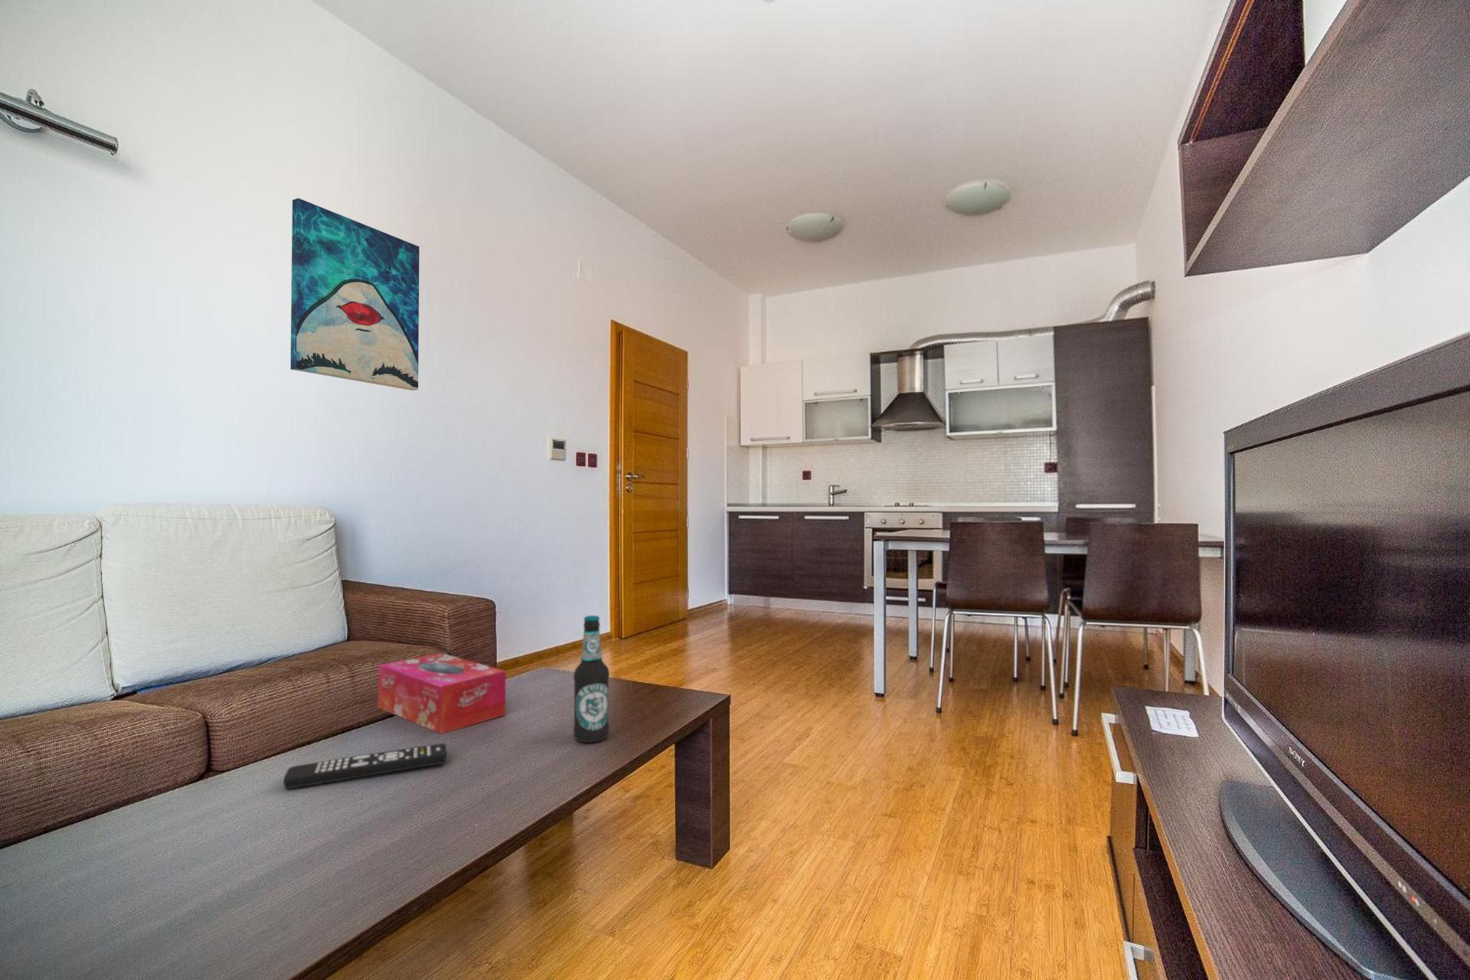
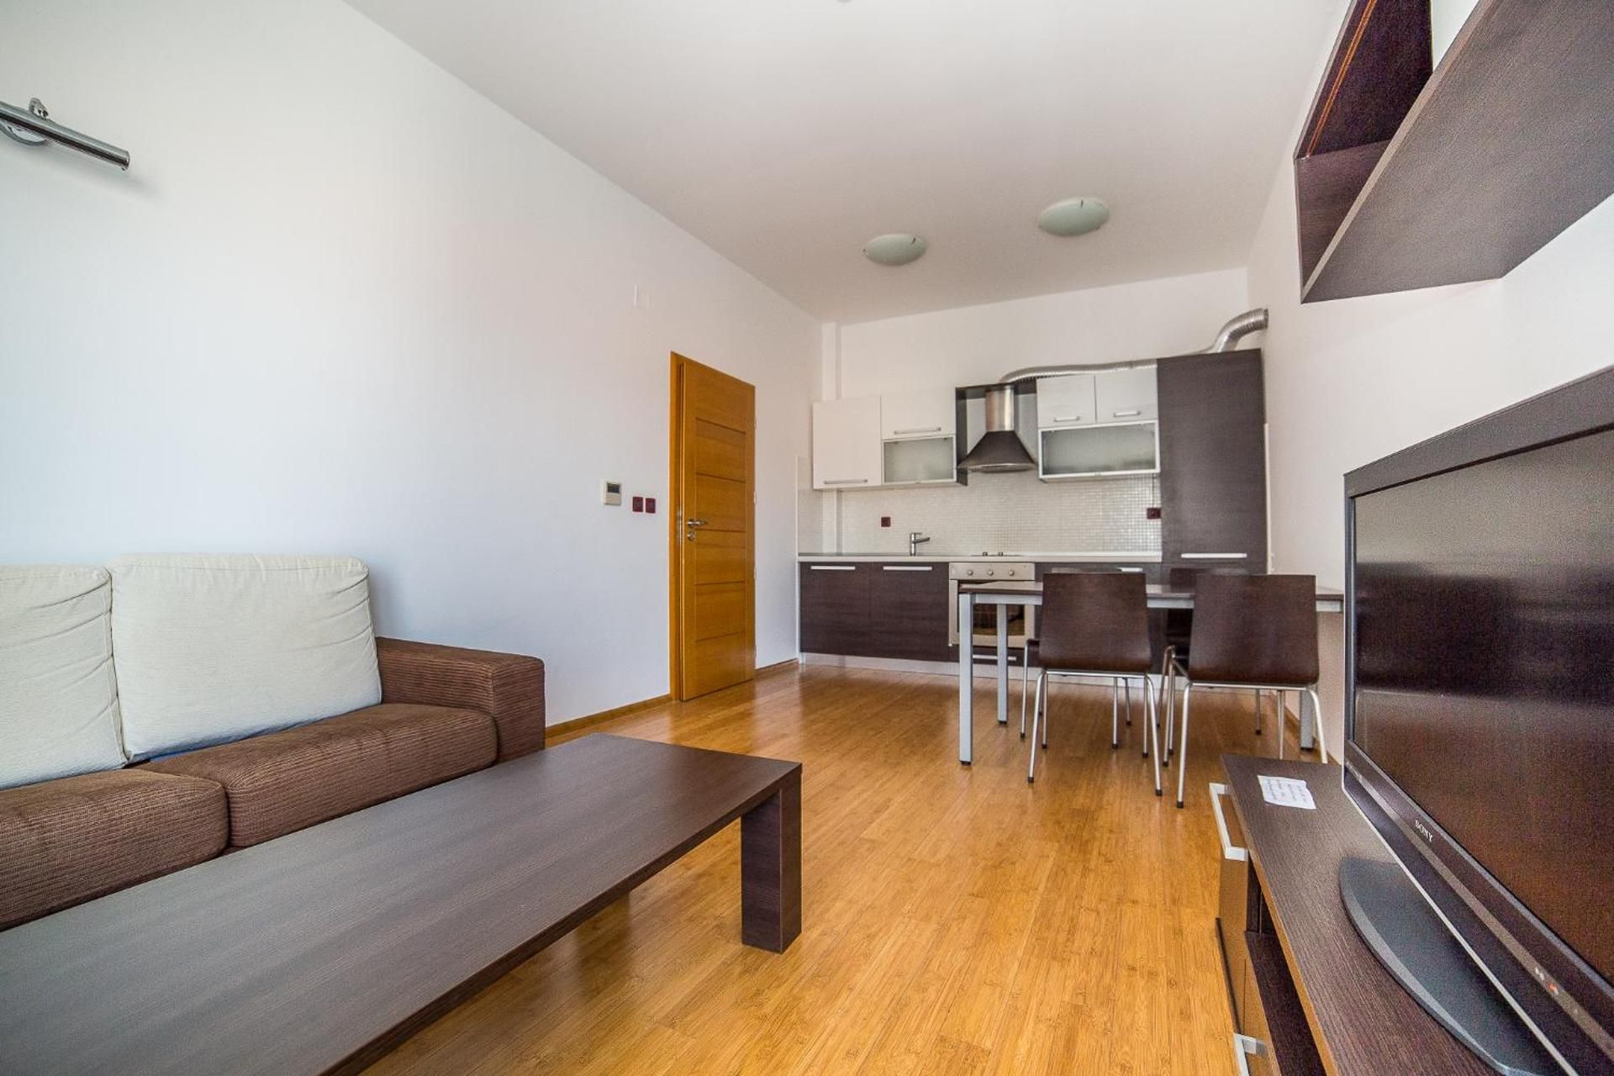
- wall art [290,198,420,392]
- remote control [282,743,447,790]
- bottle [573,615,610,744]
- tissue box [377,652,506,735]
